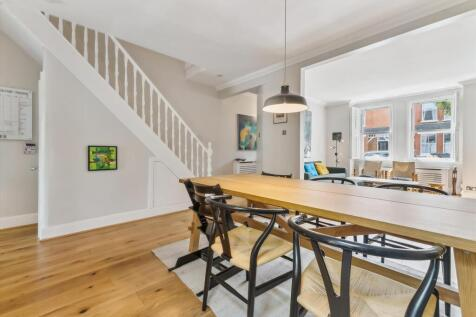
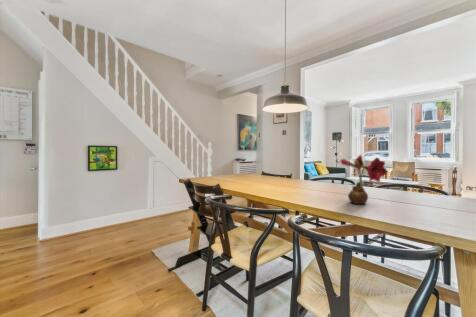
+ flower [339,154,388,205]
